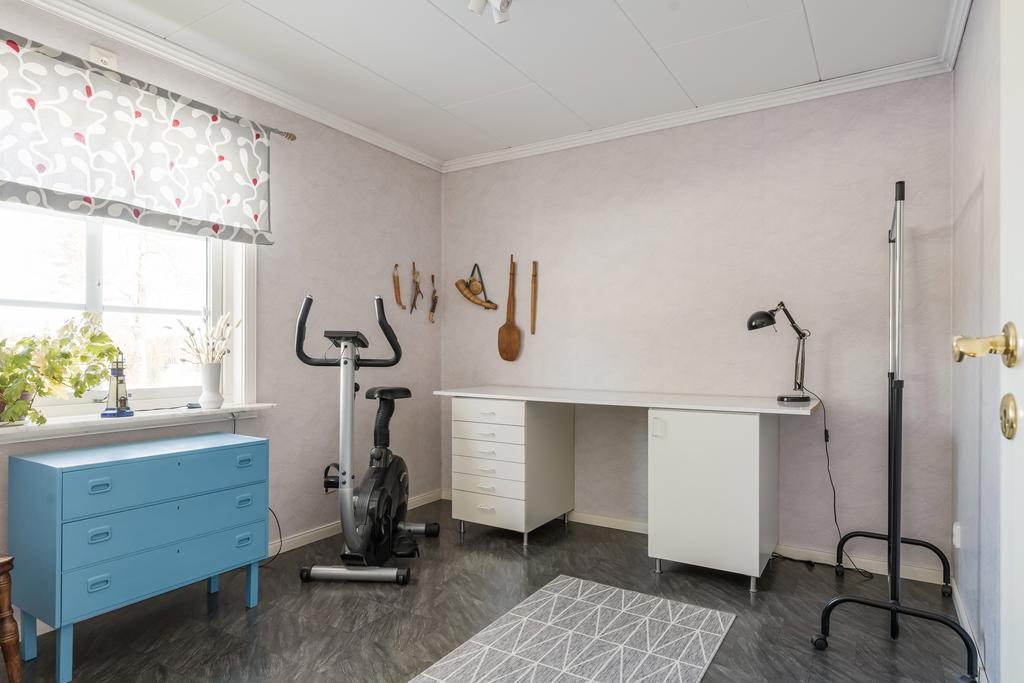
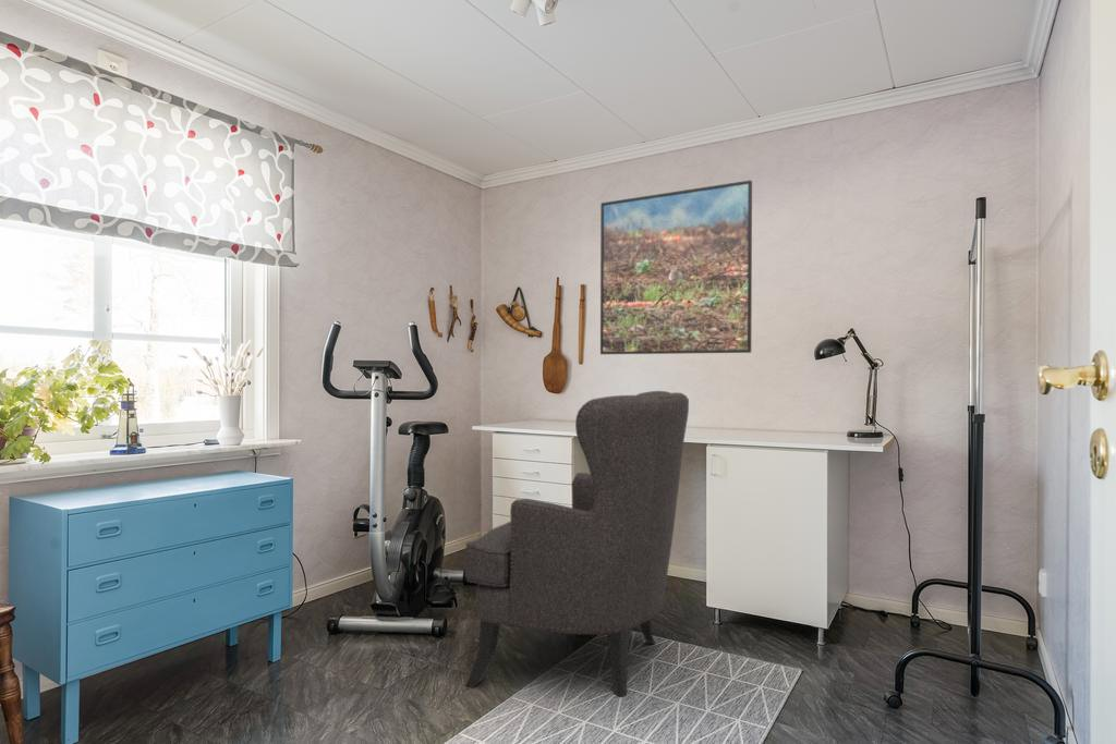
+ chair [463,390,690,698]
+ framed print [599,179,753,355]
